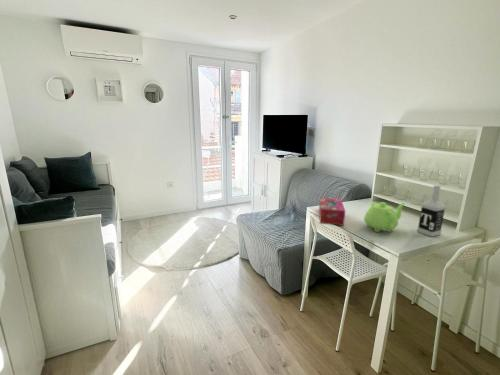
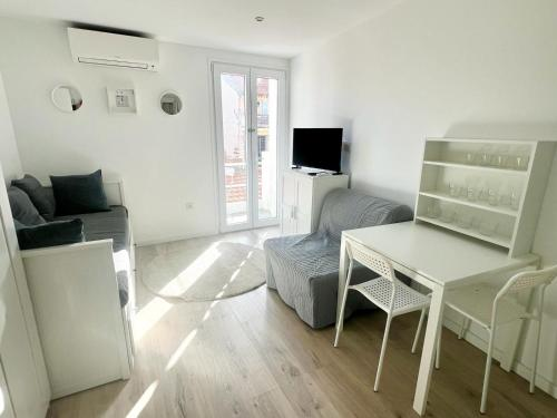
- teapot [363,201,406,233]
- vodka [416,184,447,238]
- tissue box [318,196,346,227]
